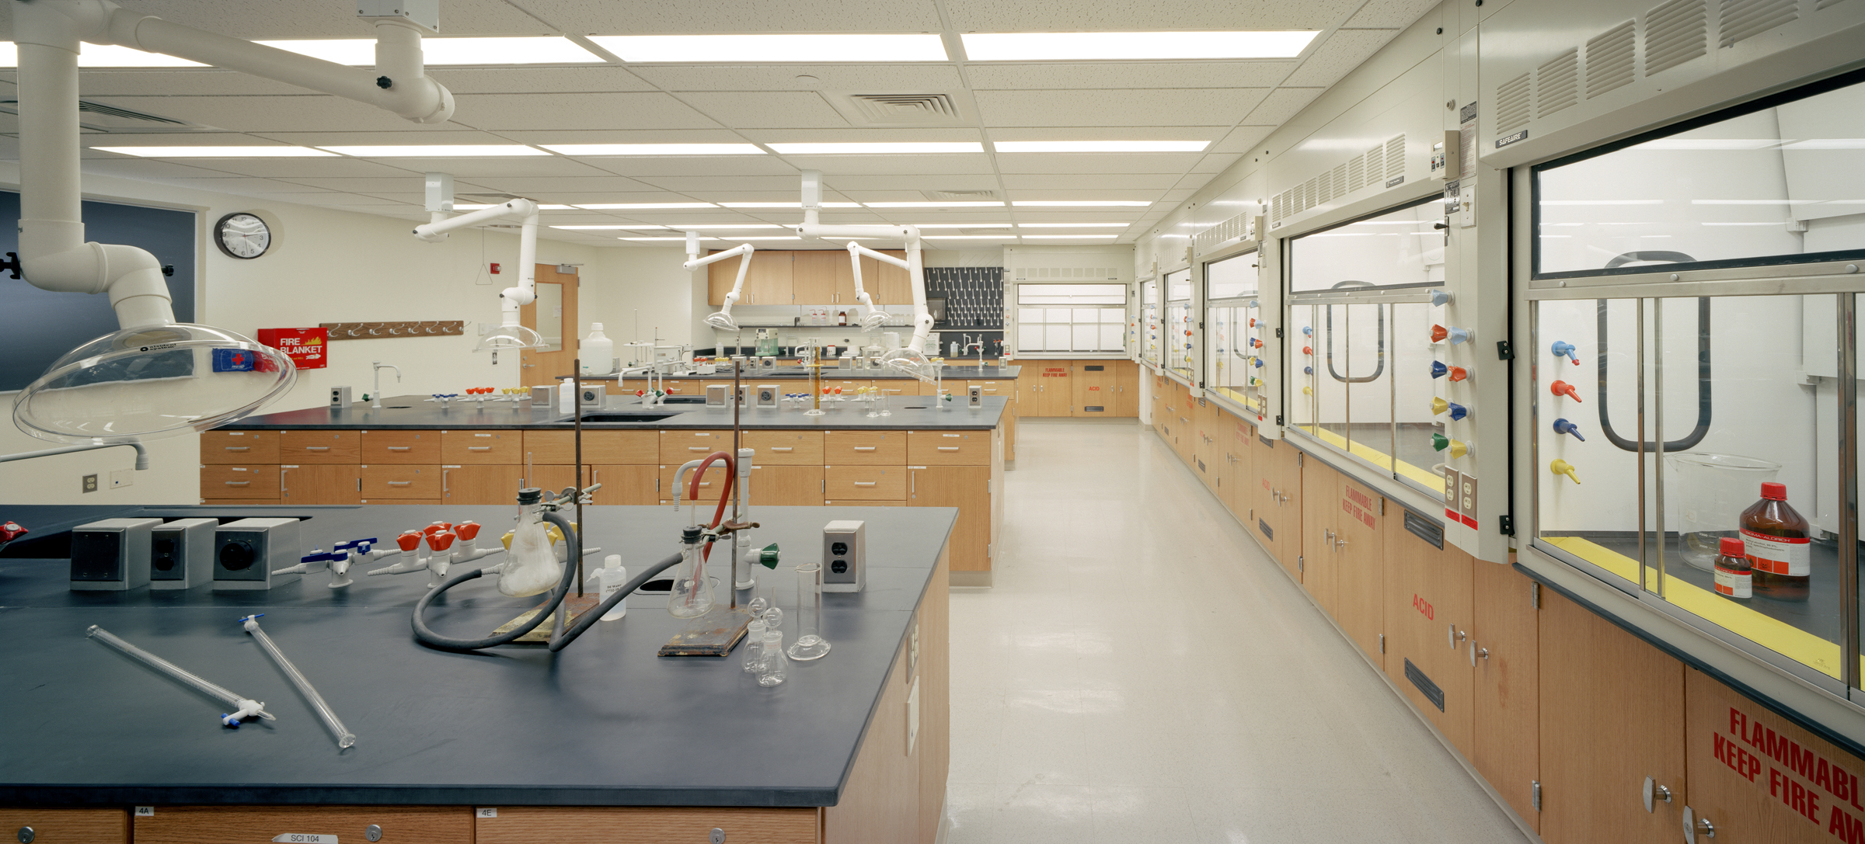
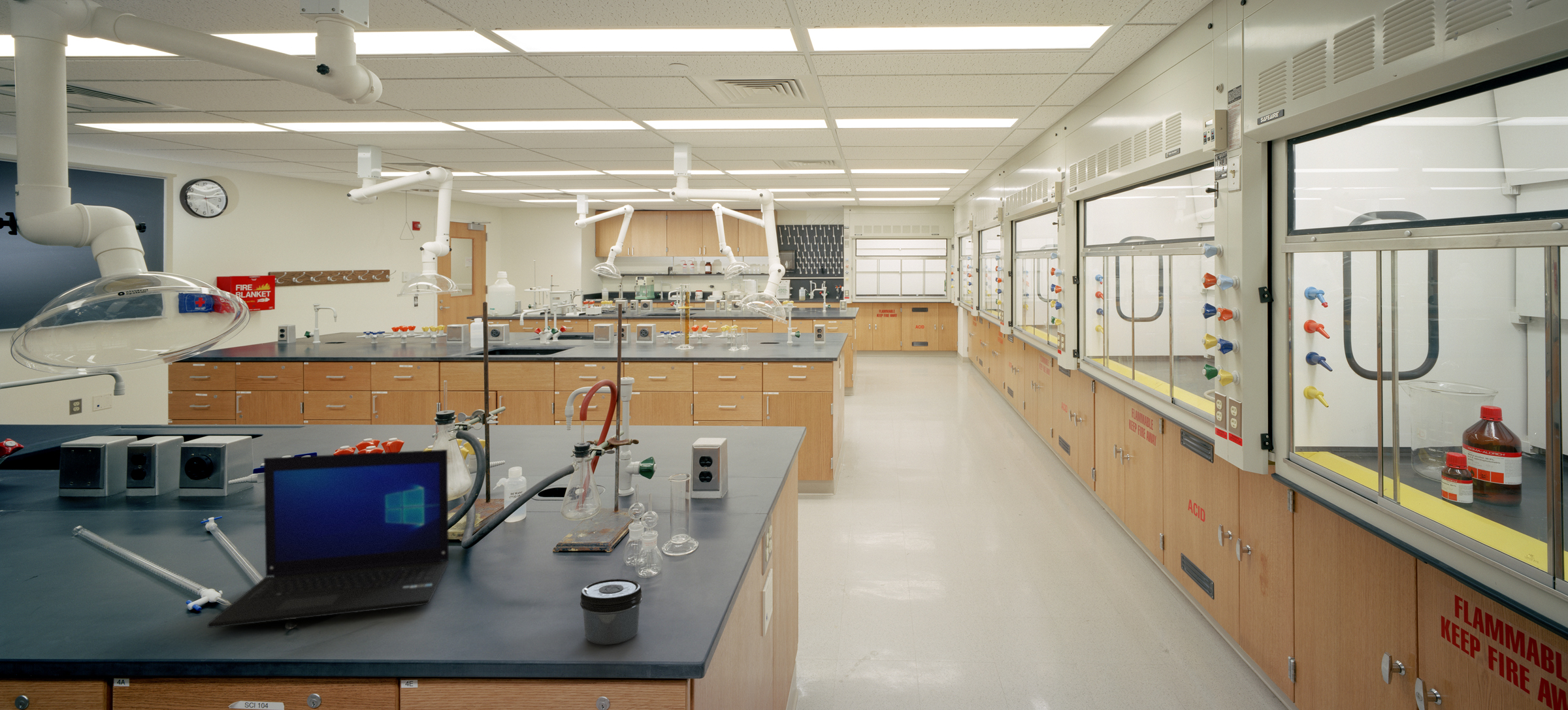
+ jar [580,578,643,645]
+ laptop [206,449,450,628]
